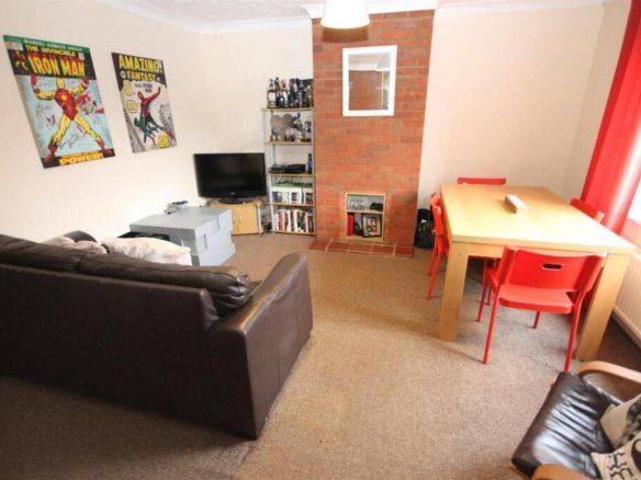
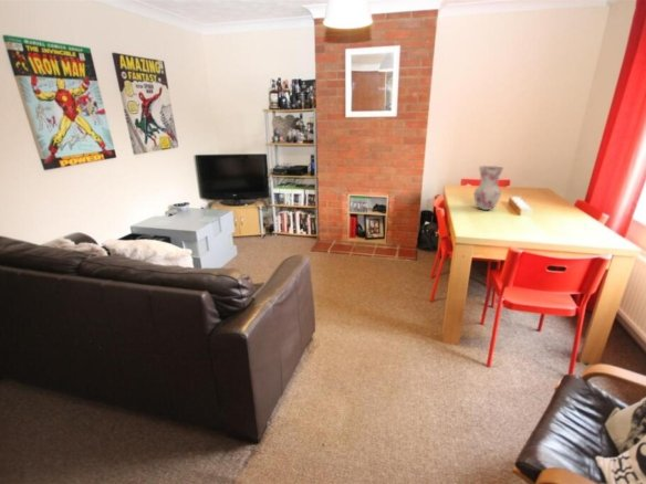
+ vase [473,165,506,211]
